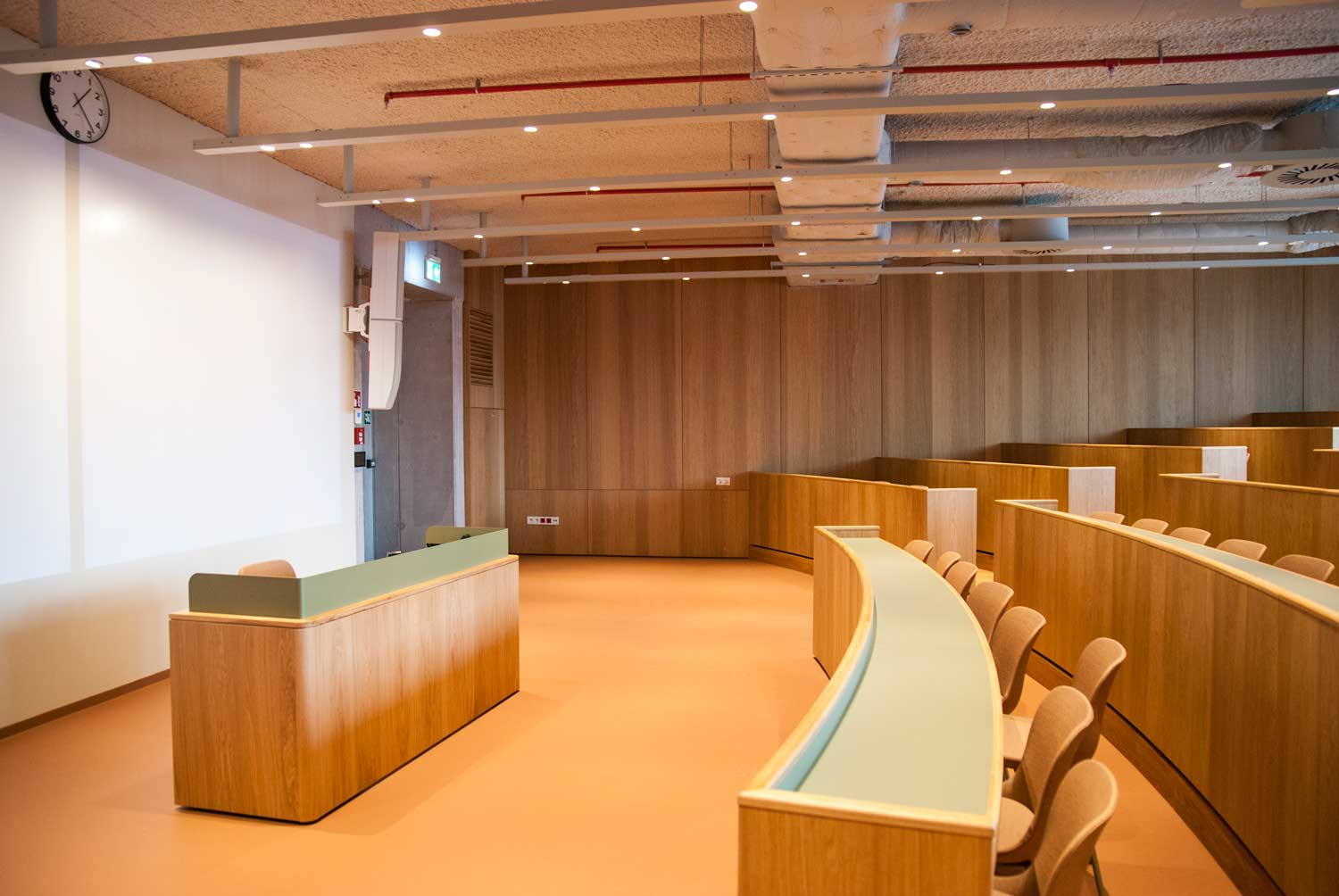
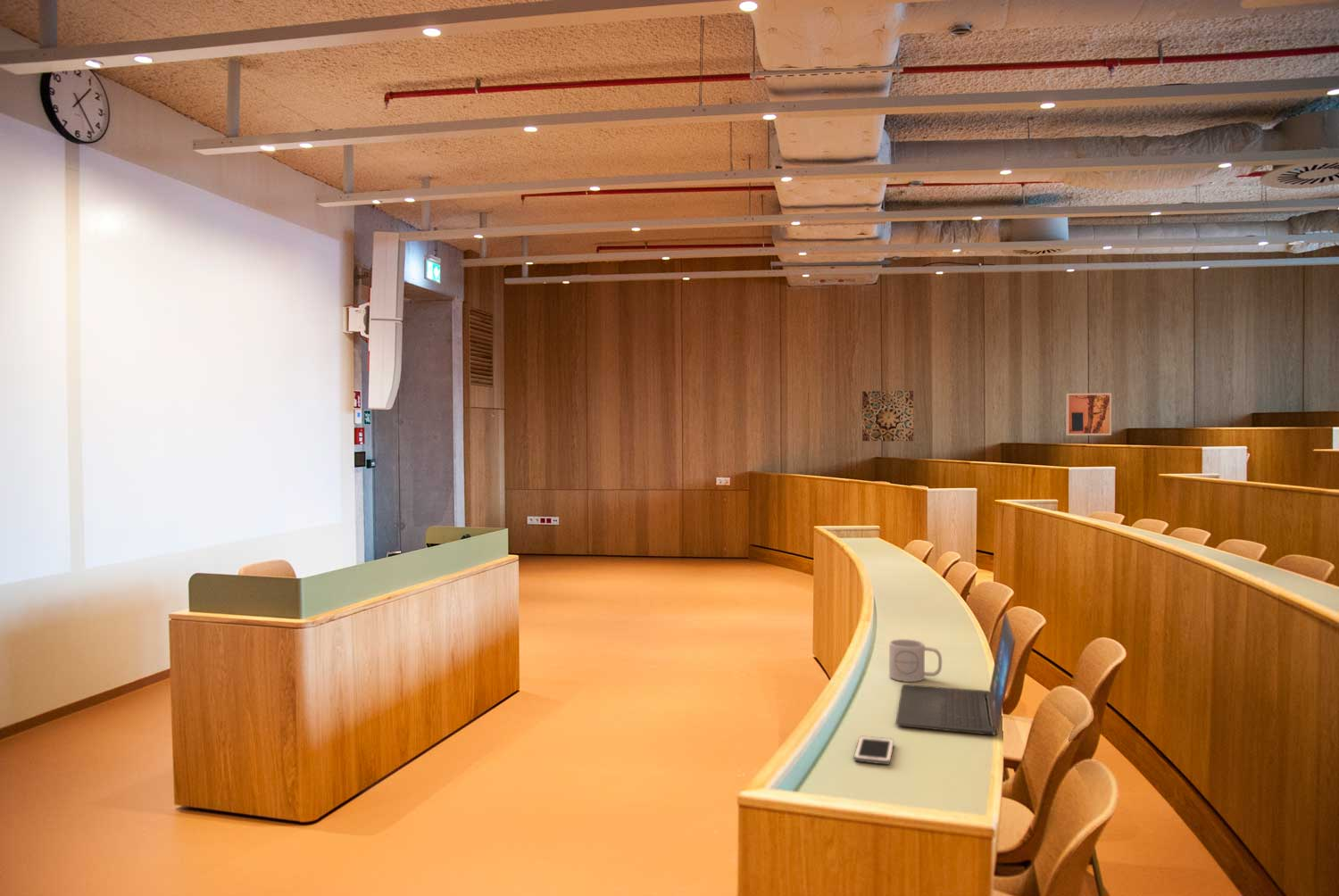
+ cell phone [853,735,894,766]
+ wall art [1065,392,1112,436]
+ mug [888,638,943,683]
+ wall art [861,390,914,442]
+ laptop [895,611,1016,735]
